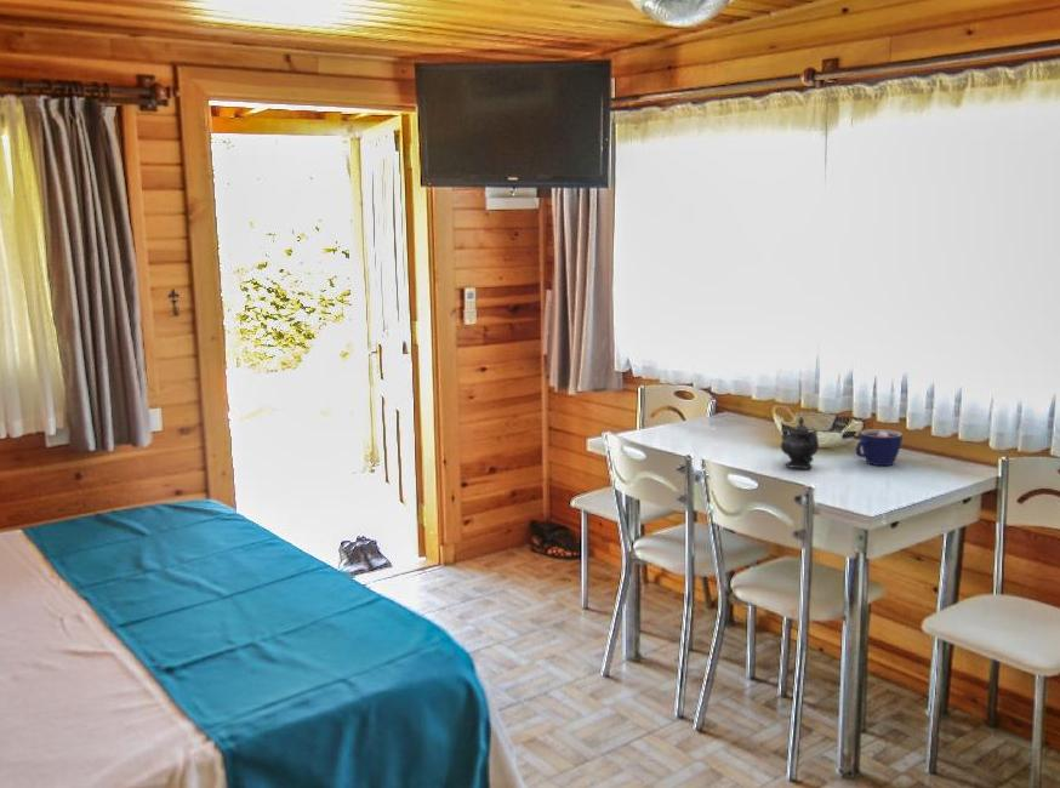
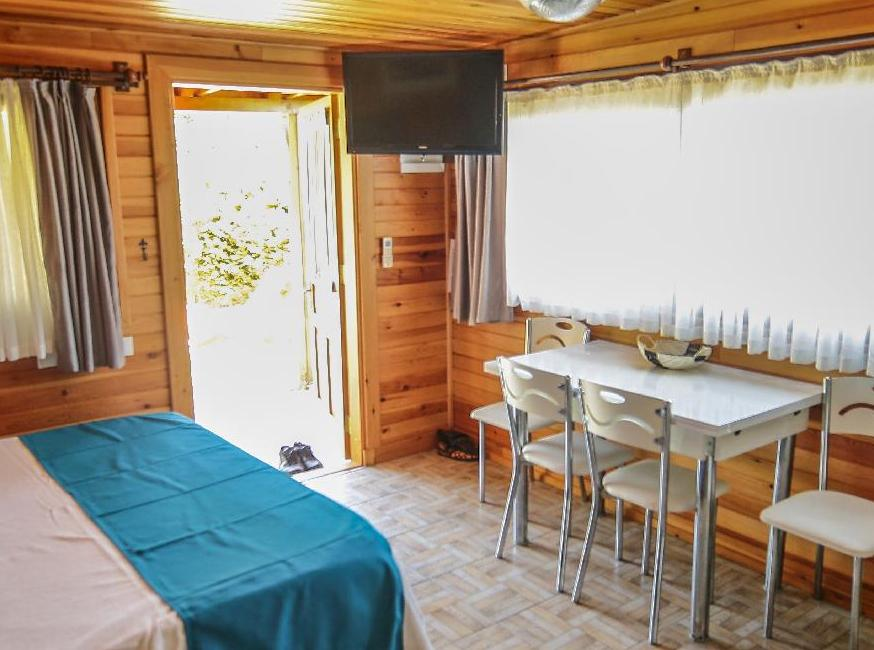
- teapot [780,416,820,469]
- cup [855,428,904,467]
